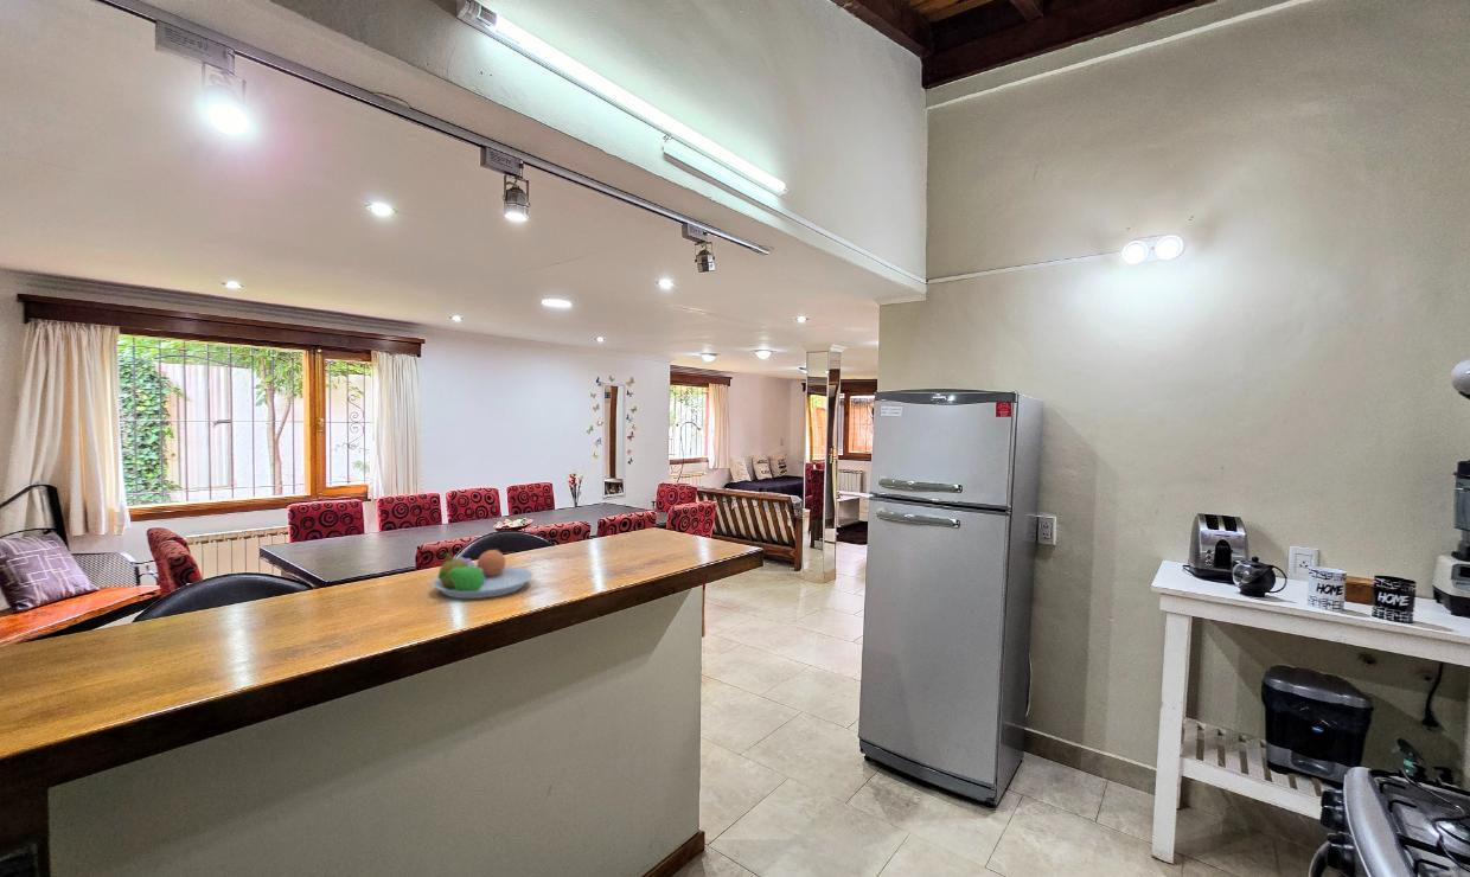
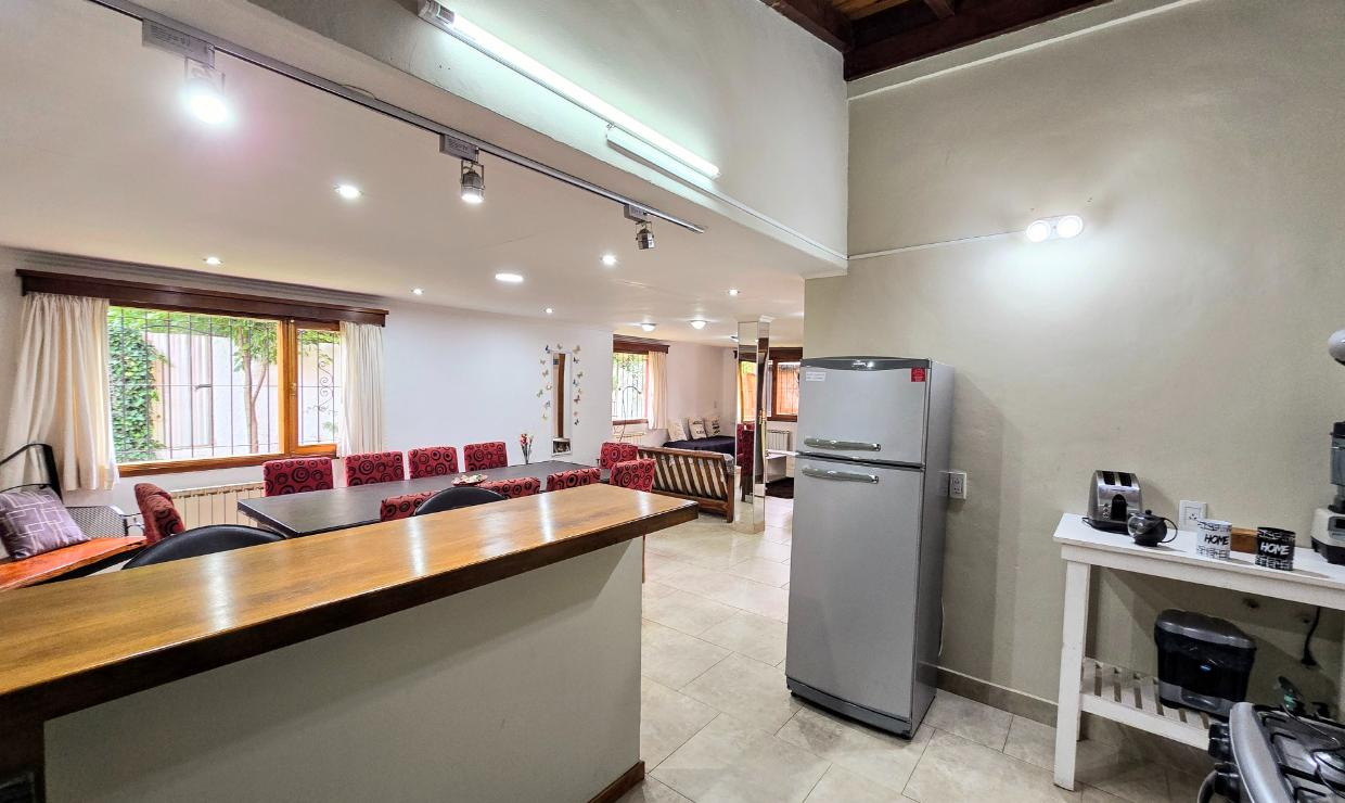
- fruit bowl [432,548,535,600]
